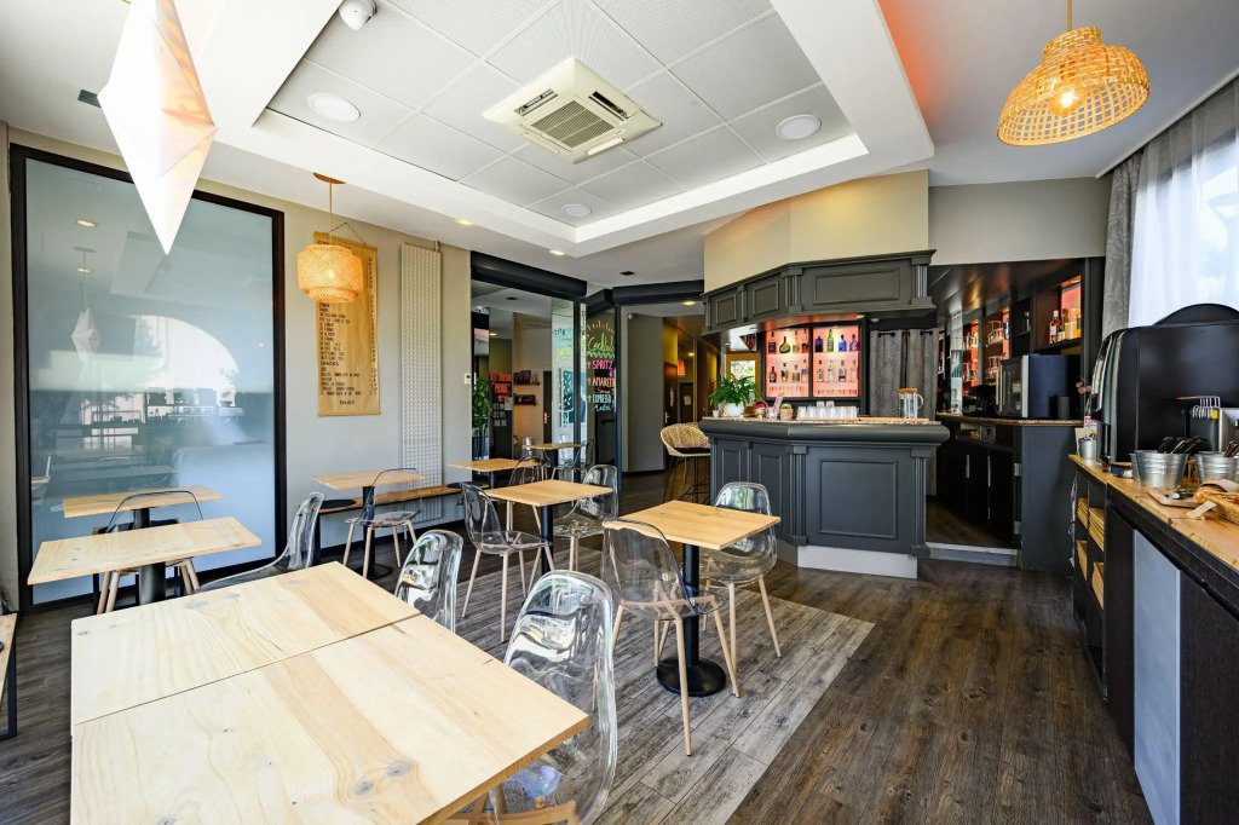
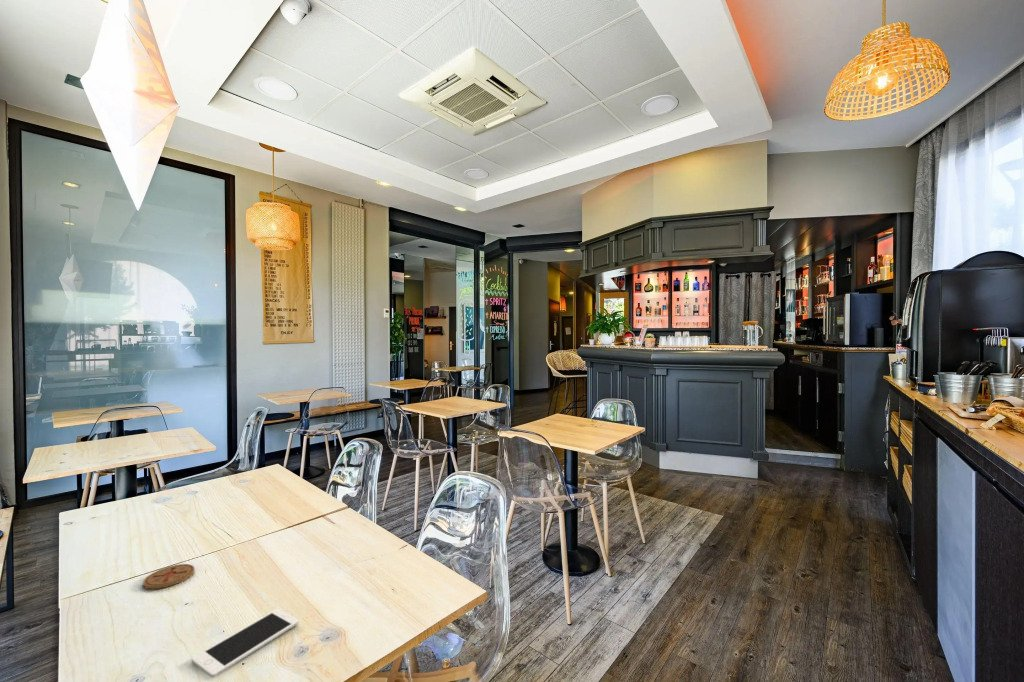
+ cell phone [191,608,299,678]
+ coaster [142,563,196,590]
